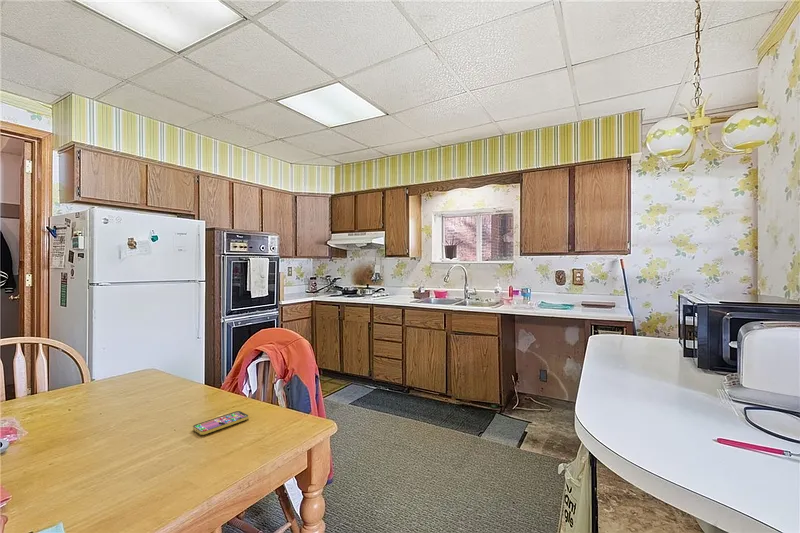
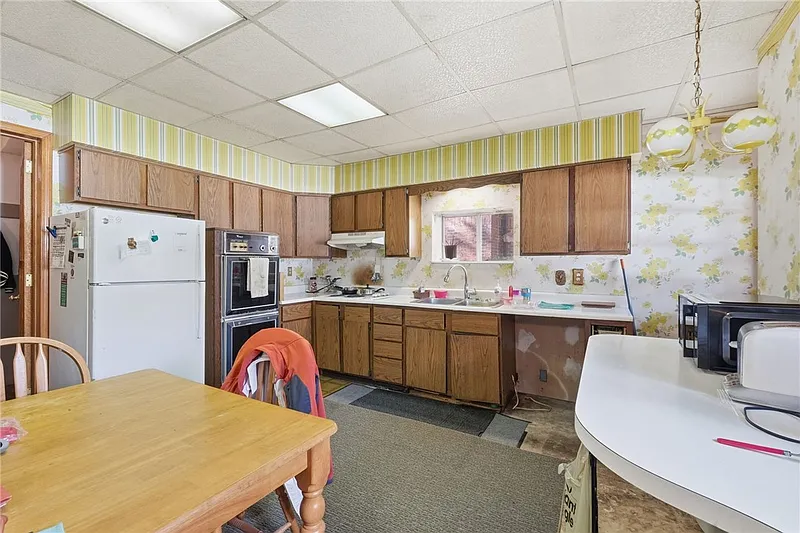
- smartphone [192,410,249,436]
